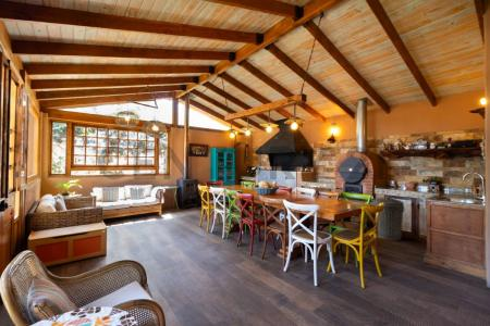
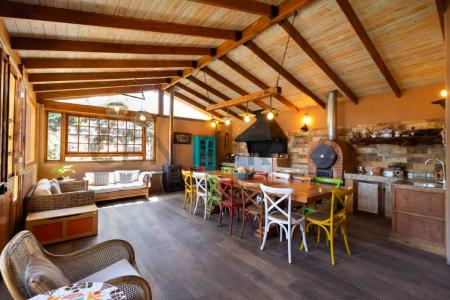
- trash can [370,196,405,241]
